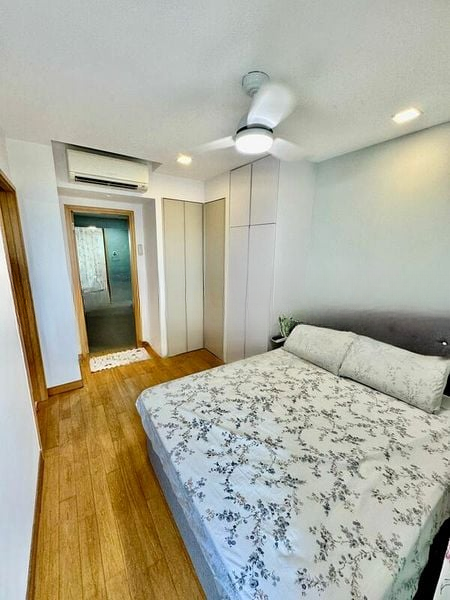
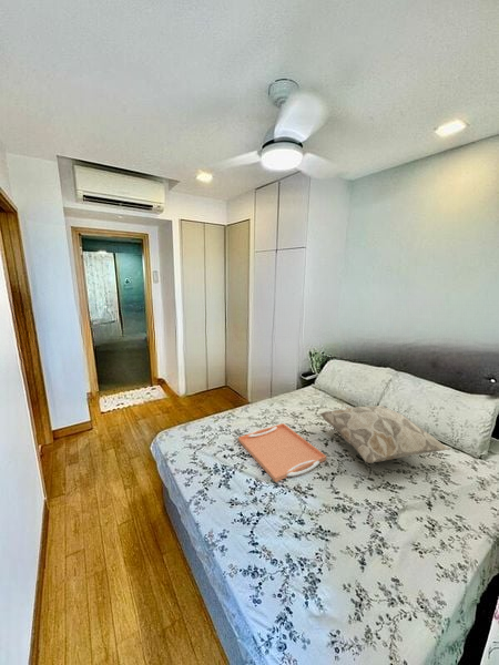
+ serving tray [237,422,327,483]
+ decorative pillow [318,403,451,464]
